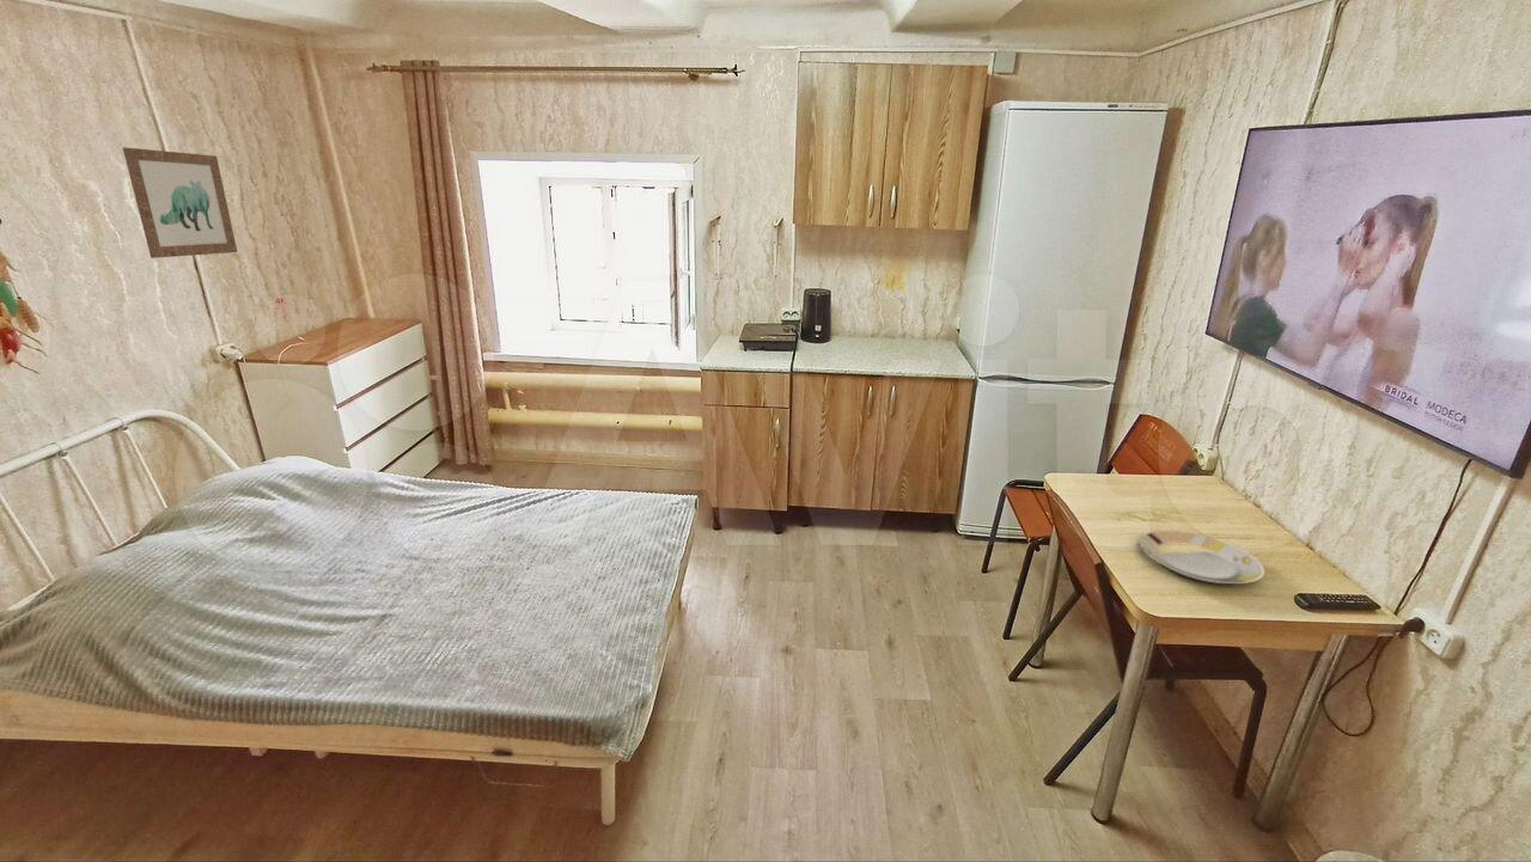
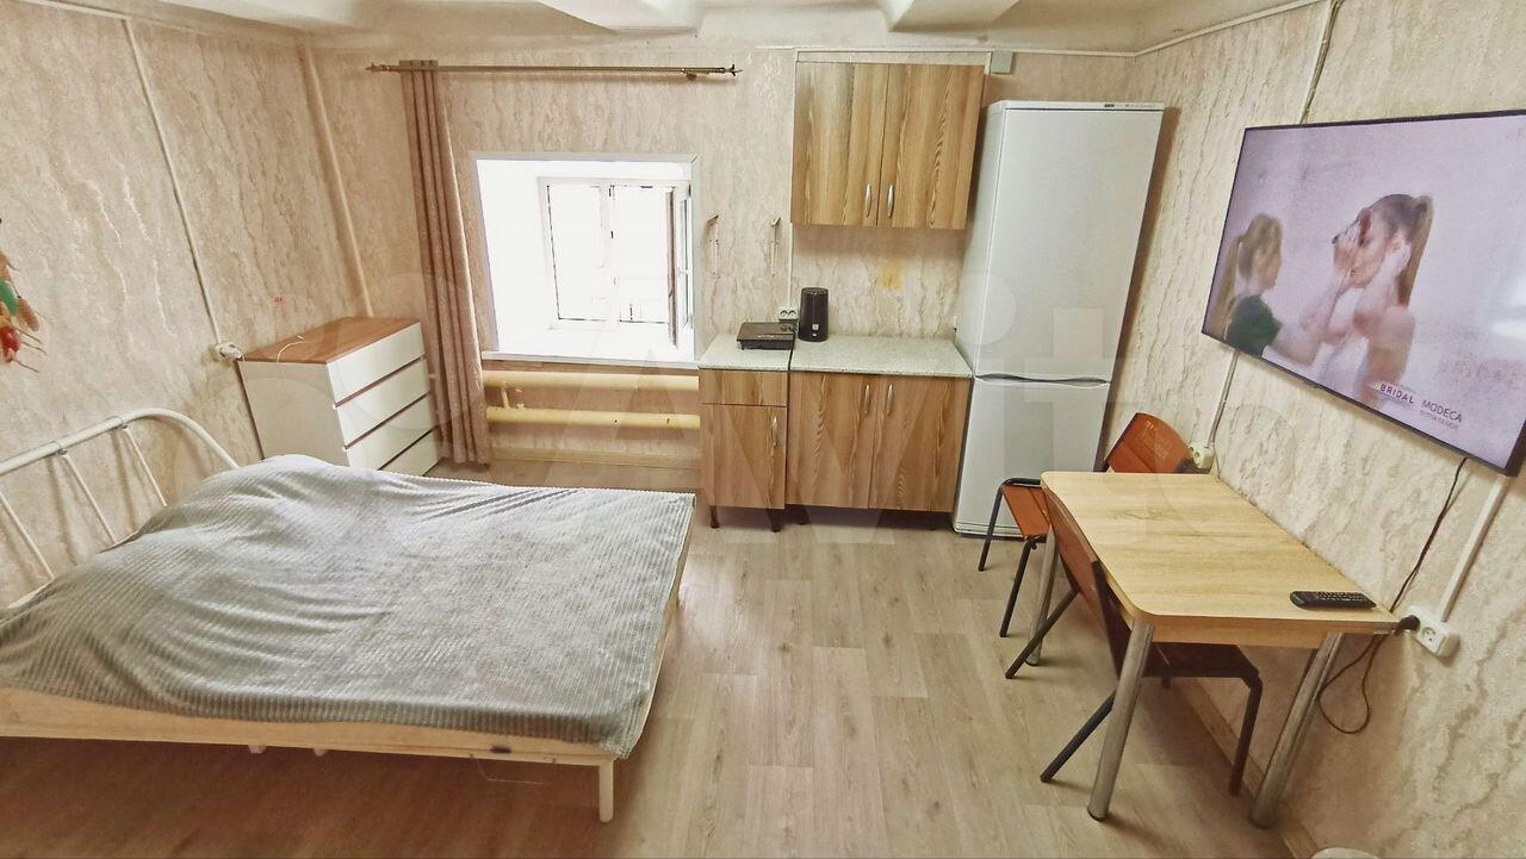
- wall art [122,146,238,259]
- plate [1139,530,1265,585]
